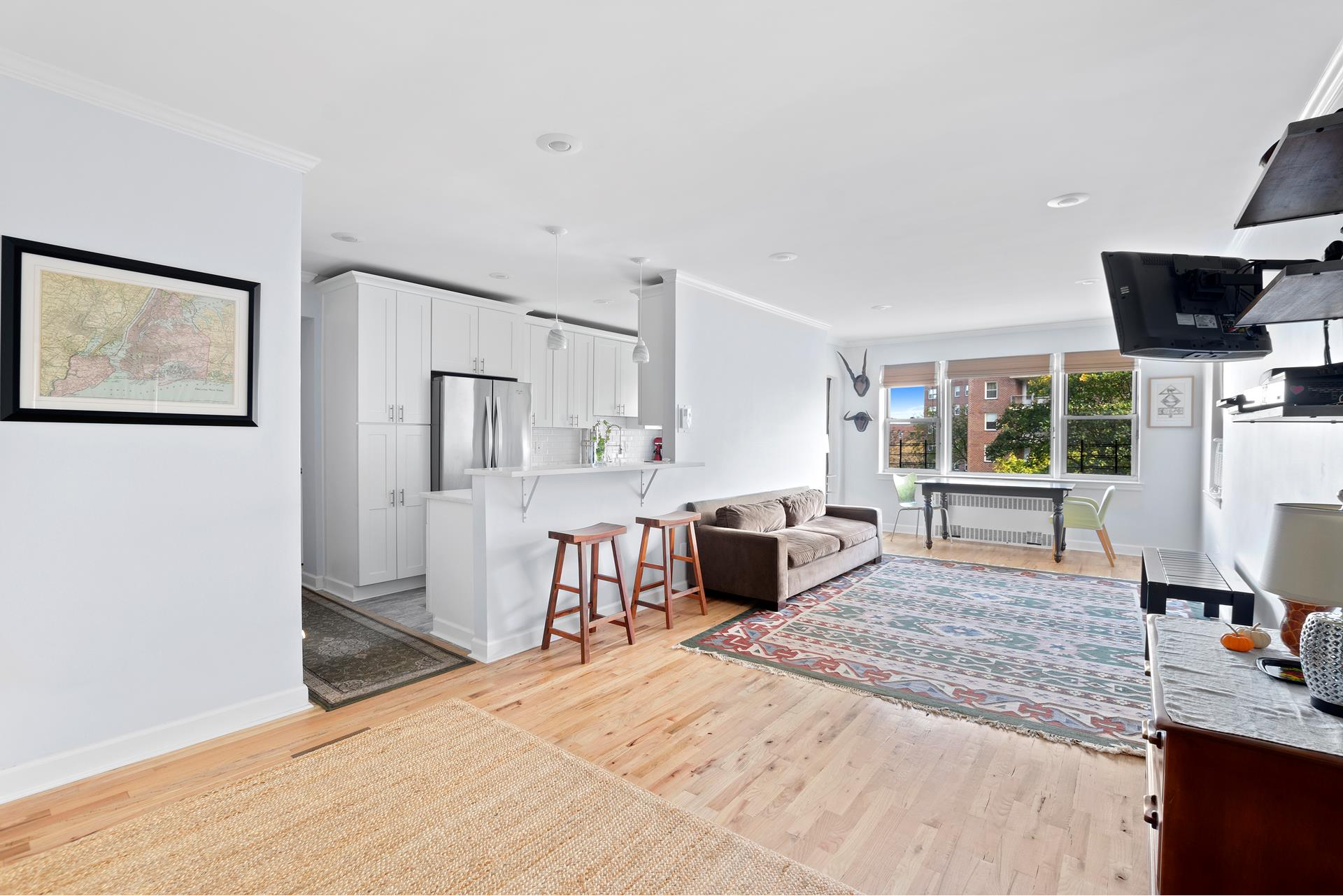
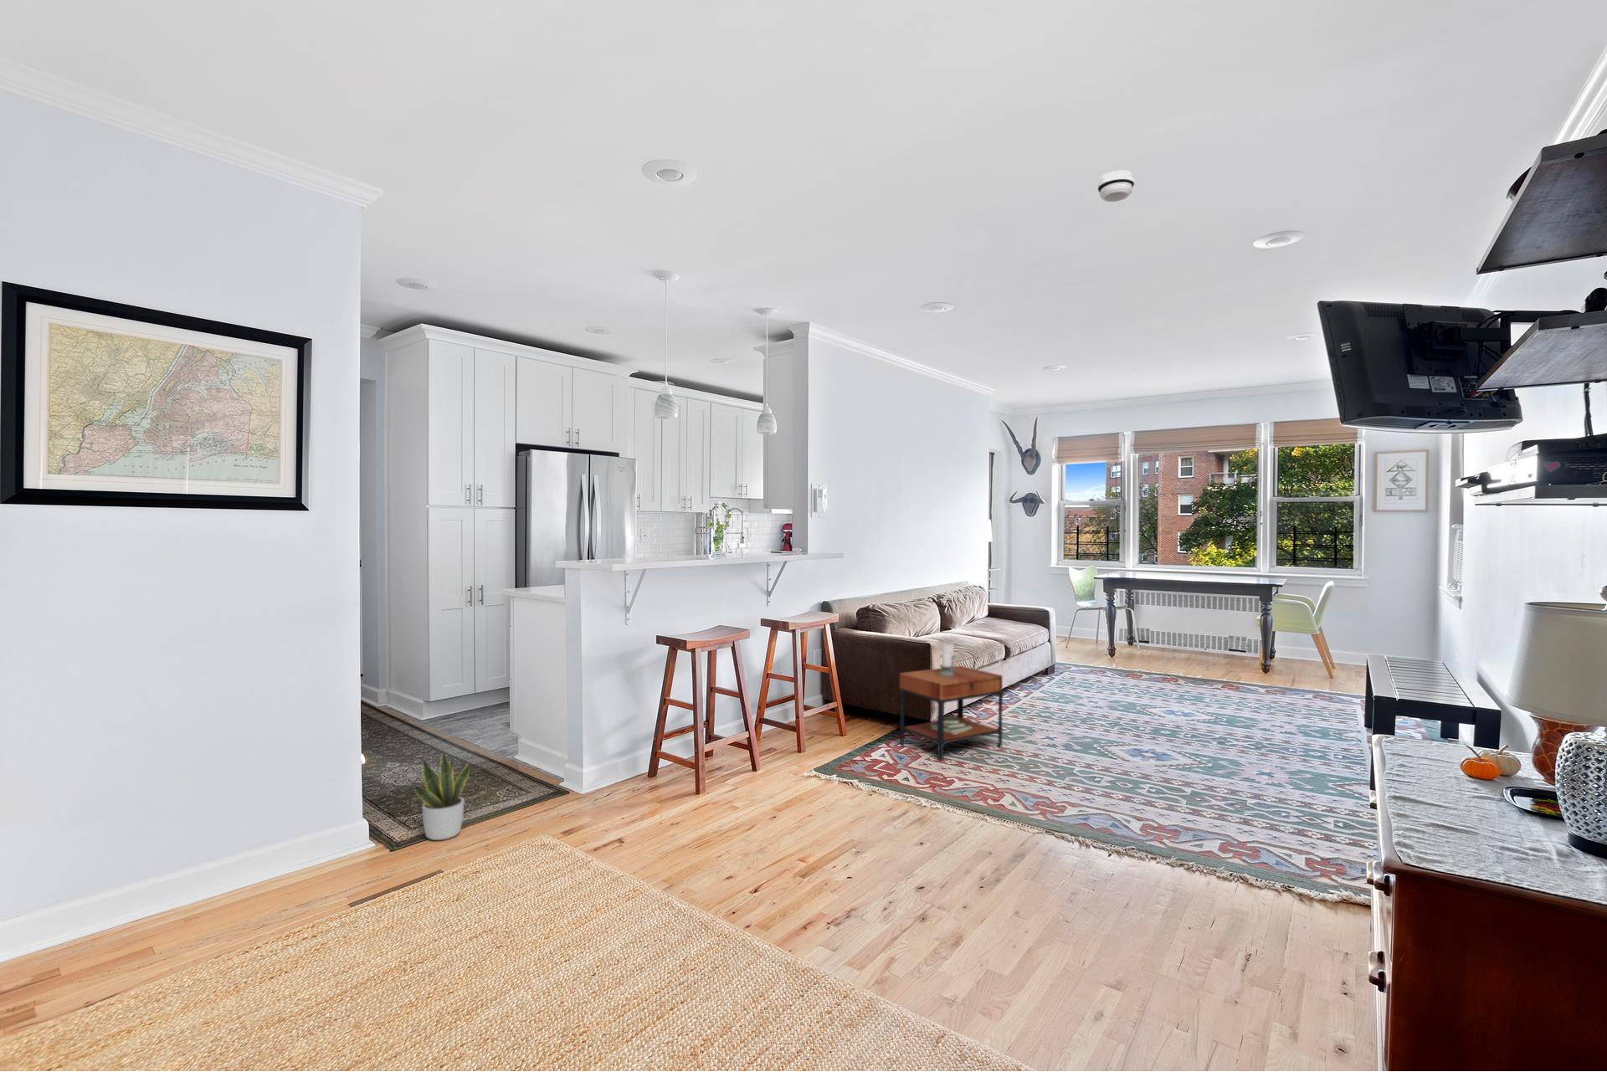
+ smoke detector [1097,169,1134,202]
+ side table [899,641,1004,761]
+ potted plant [414,749,473,841]
